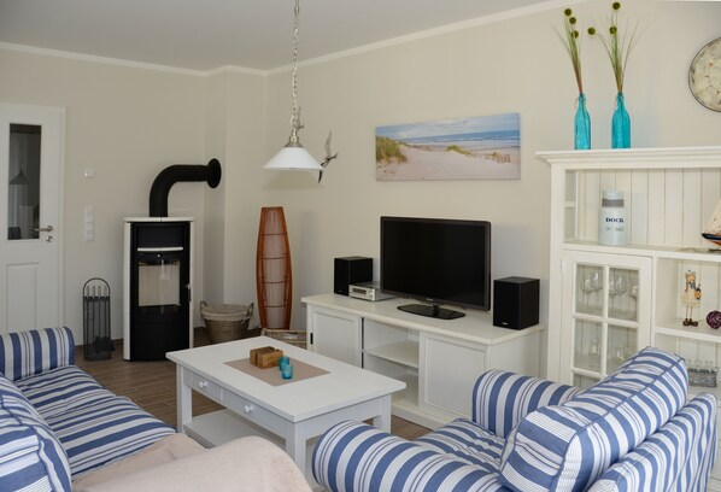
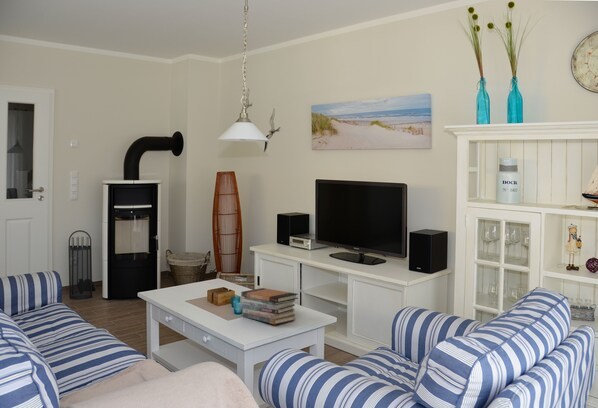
+ book stack [240,287,299,325]
